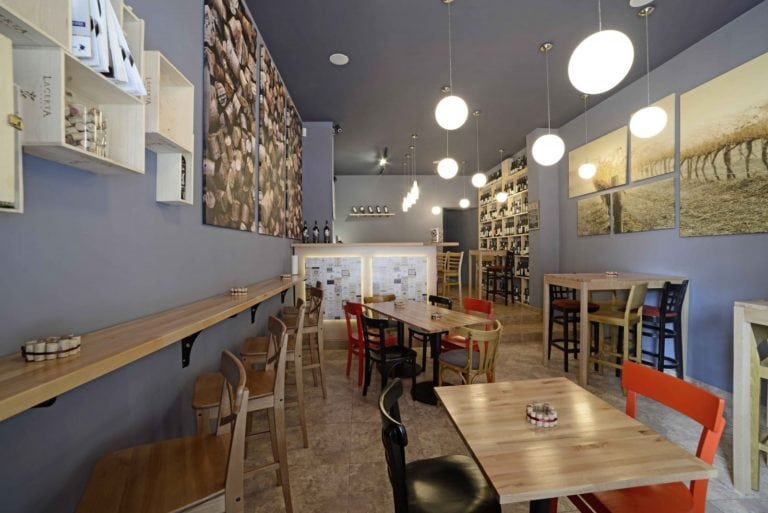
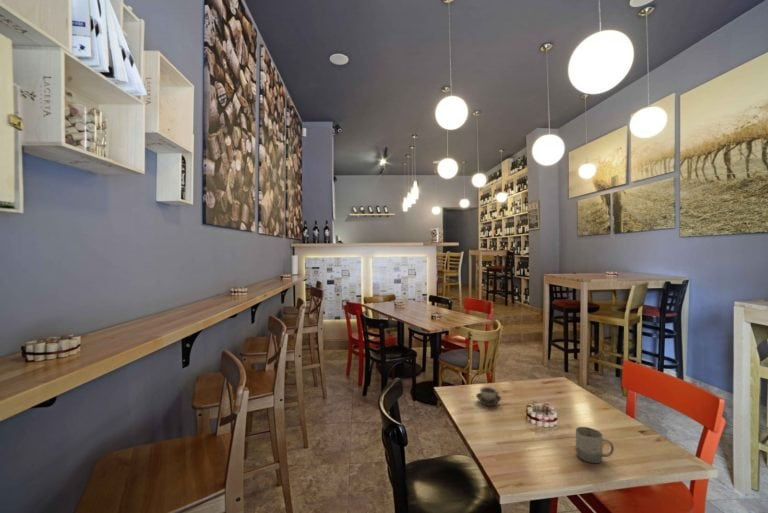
+ cup [575,426,615,464]
+ cup [475,386,502,407]
